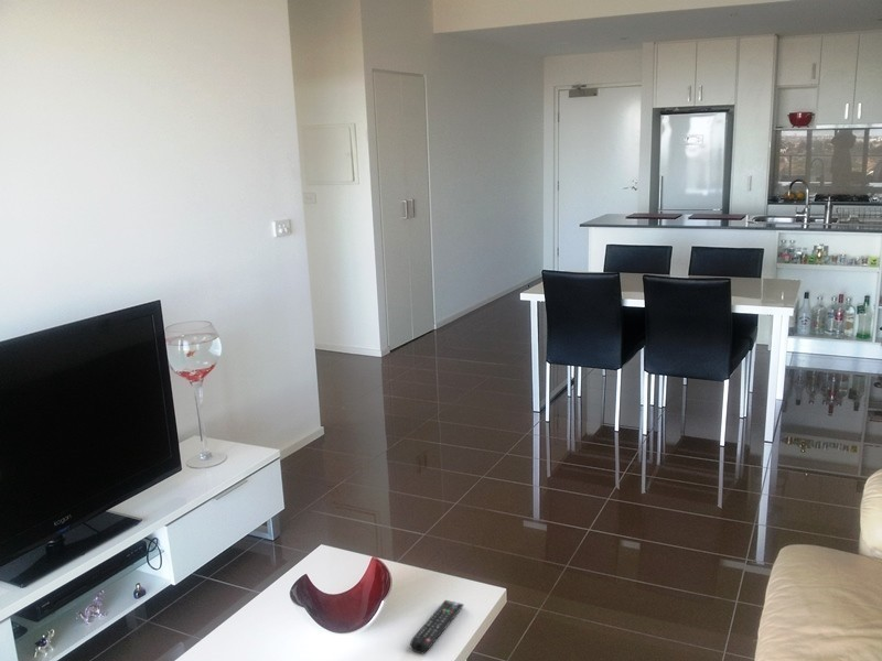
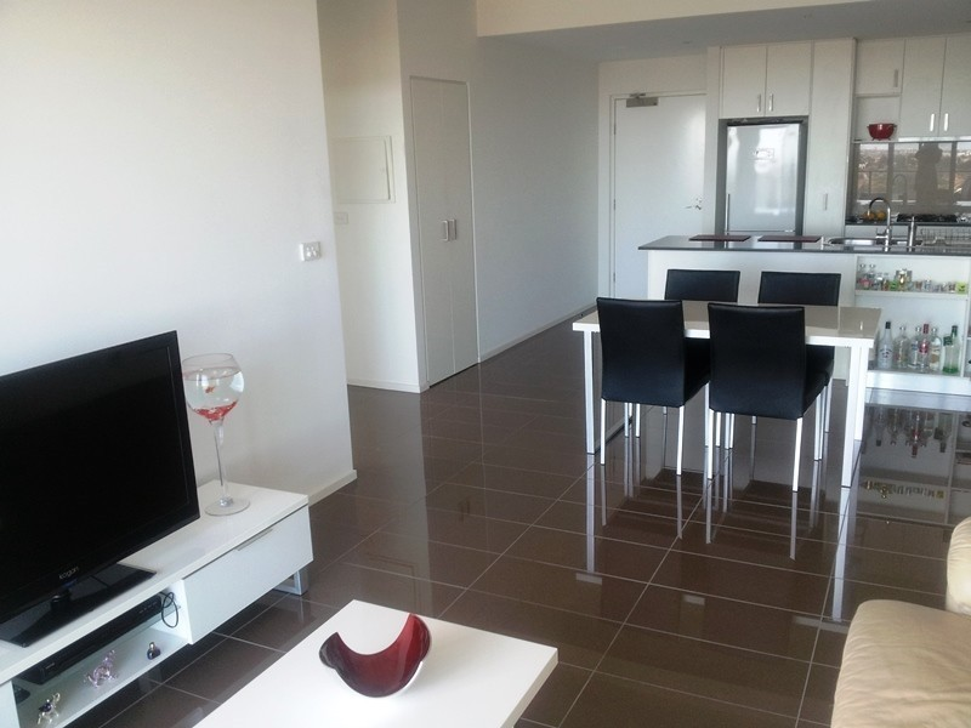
- remote control [409,599,465,655]
